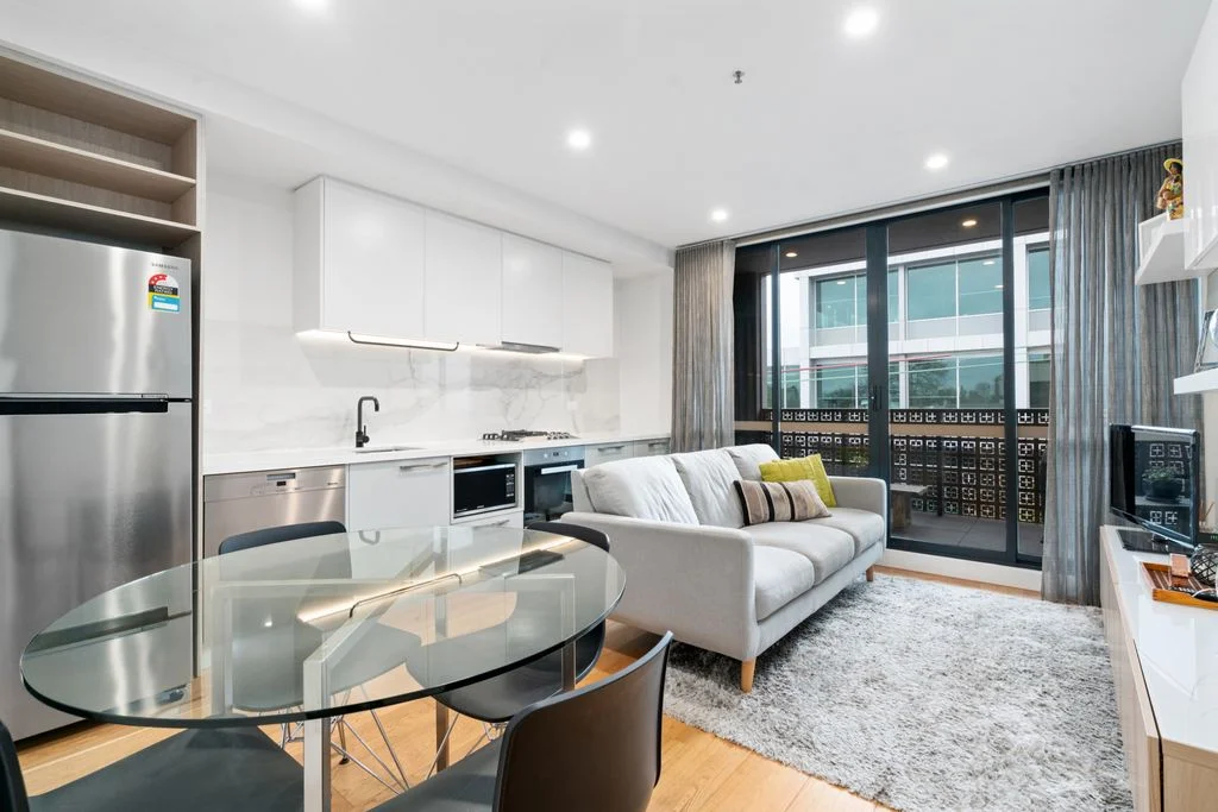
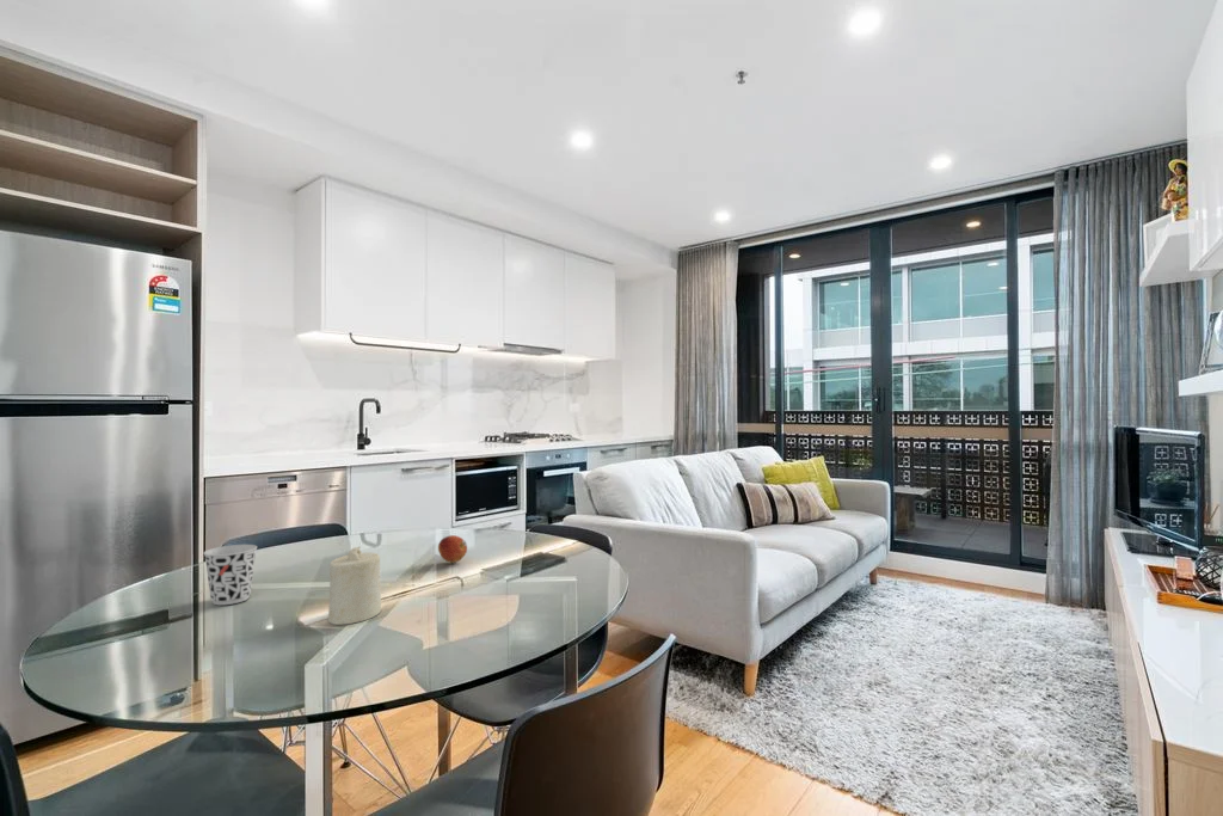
+ cup [202,544,258,606]
+ fruit [437,534,468,564]
+ candle [327,545,382,626]
